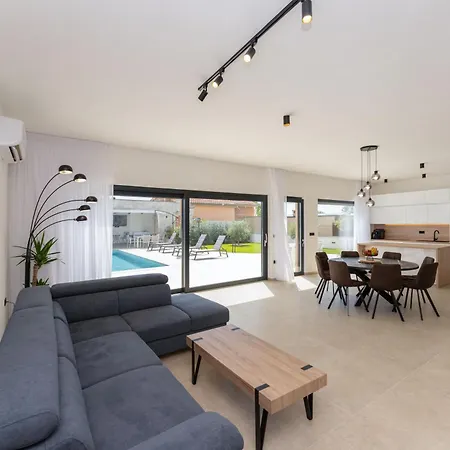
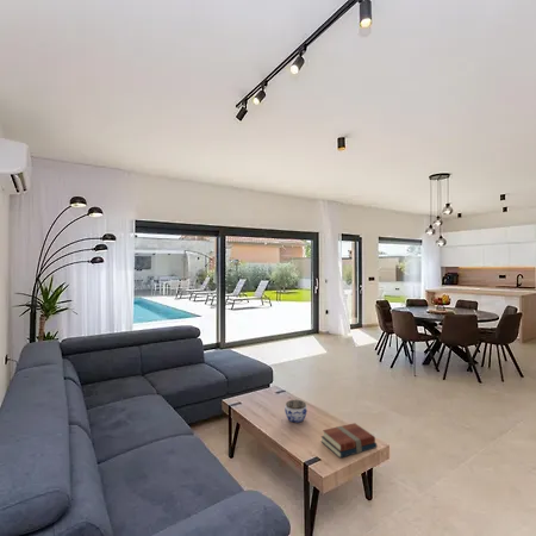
+ books [320,422,378,459]
+ jar [283,399,308,424]
